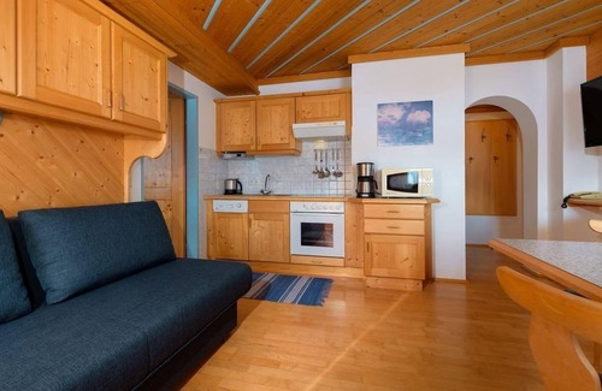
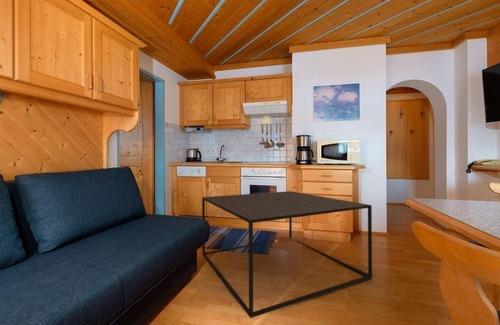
+ coffee table [201,190,373,319]
